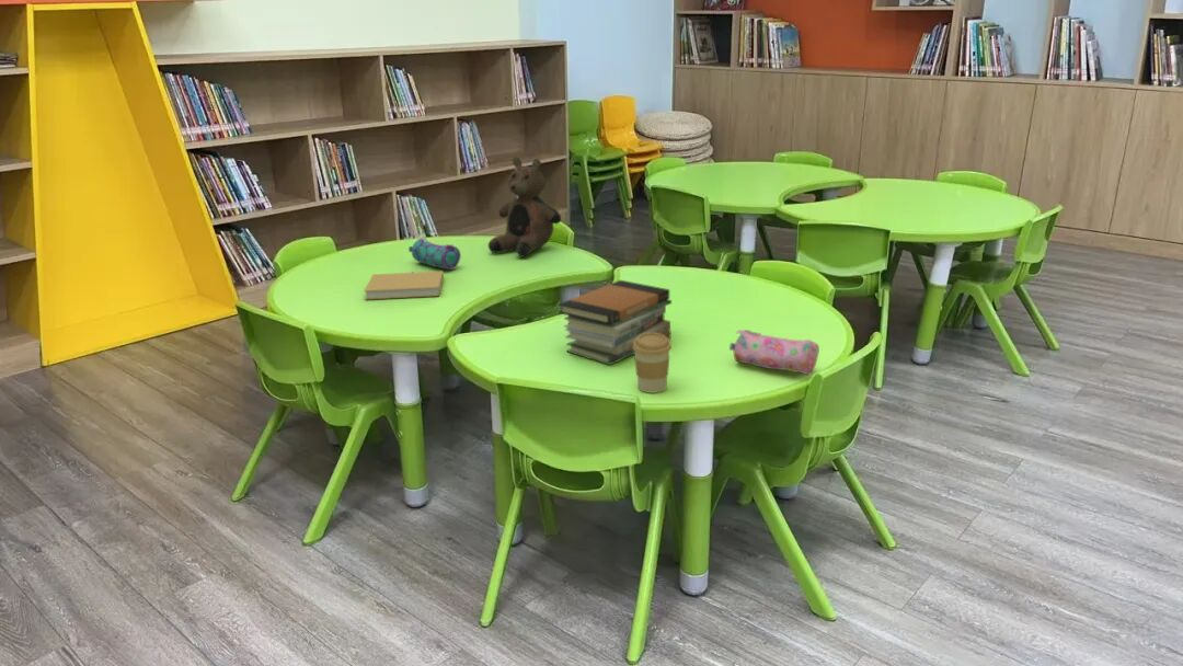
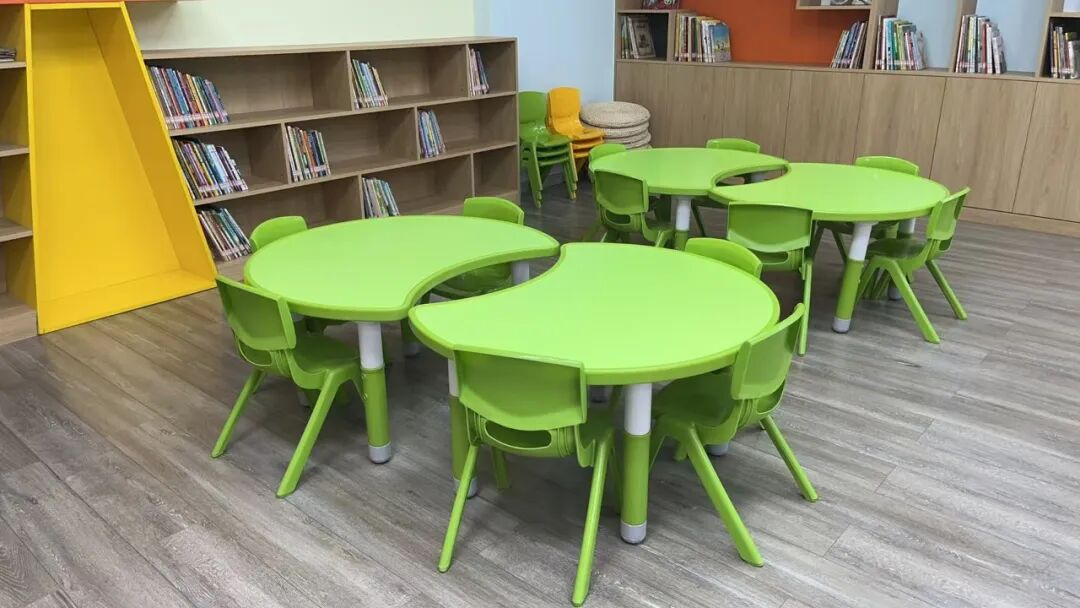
- book stack [558,279,673,366]
- coffee cup [633,333,673,394]
- teddy bear [487,156,562,259]
- pencil case [407,237,462,271]
- pencil case [728,329,820,377]
- book [363,269,445,301]
